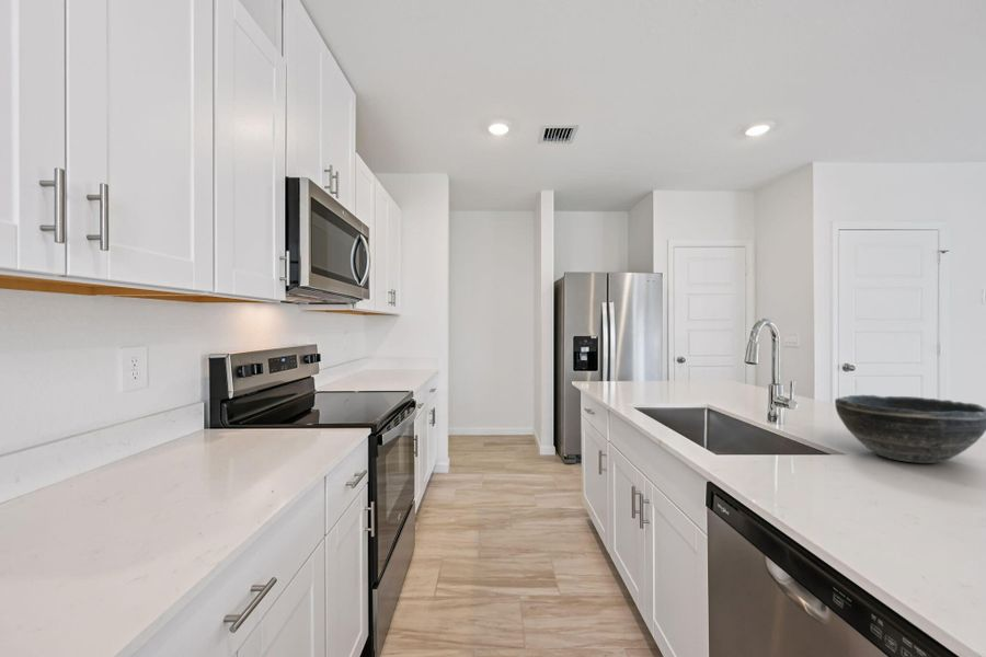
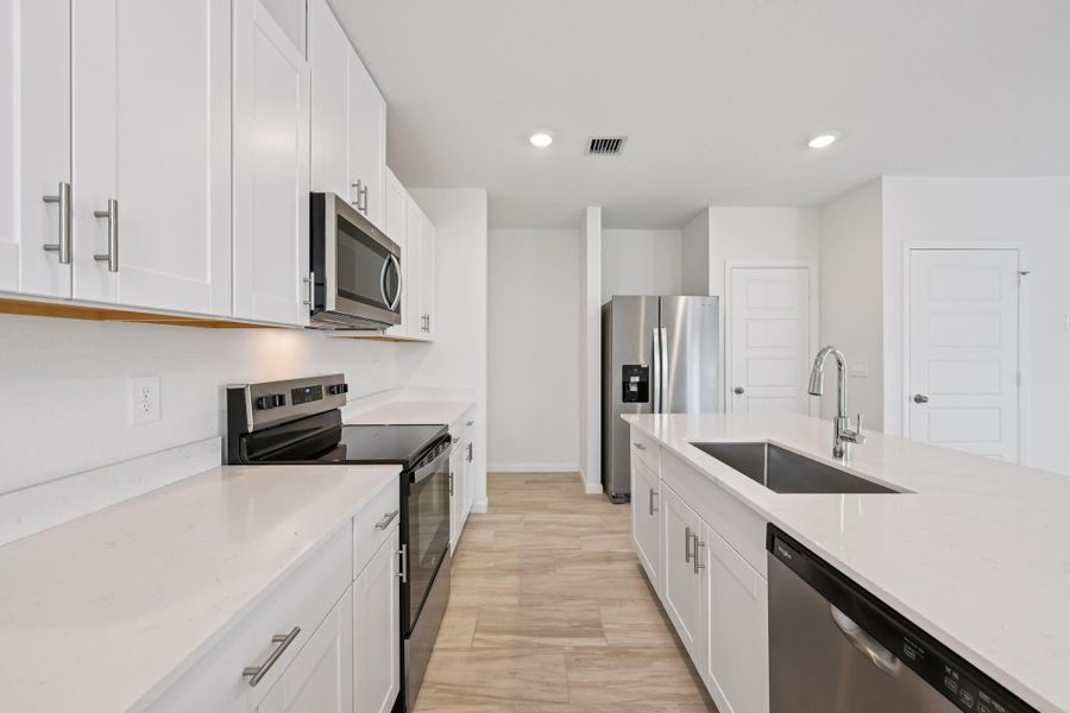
- bowl [834,394,986,464]
